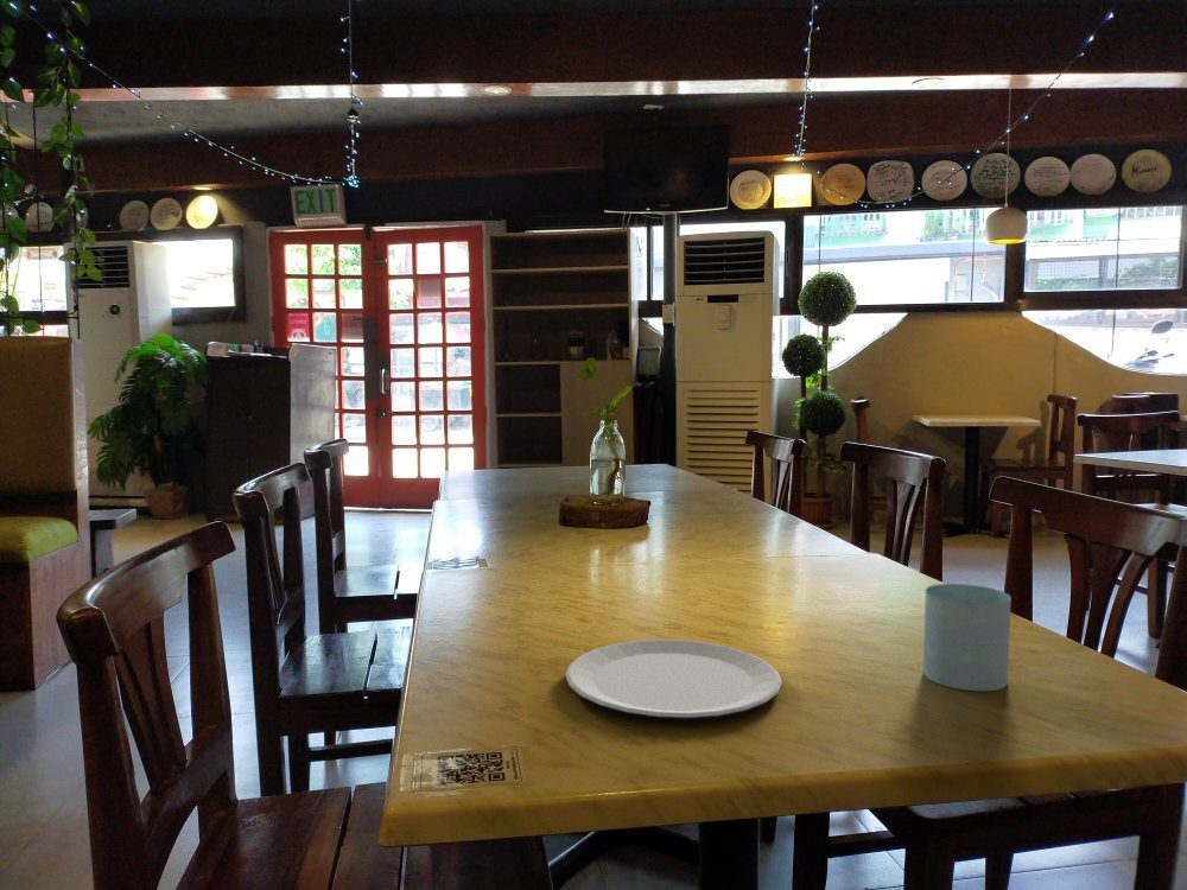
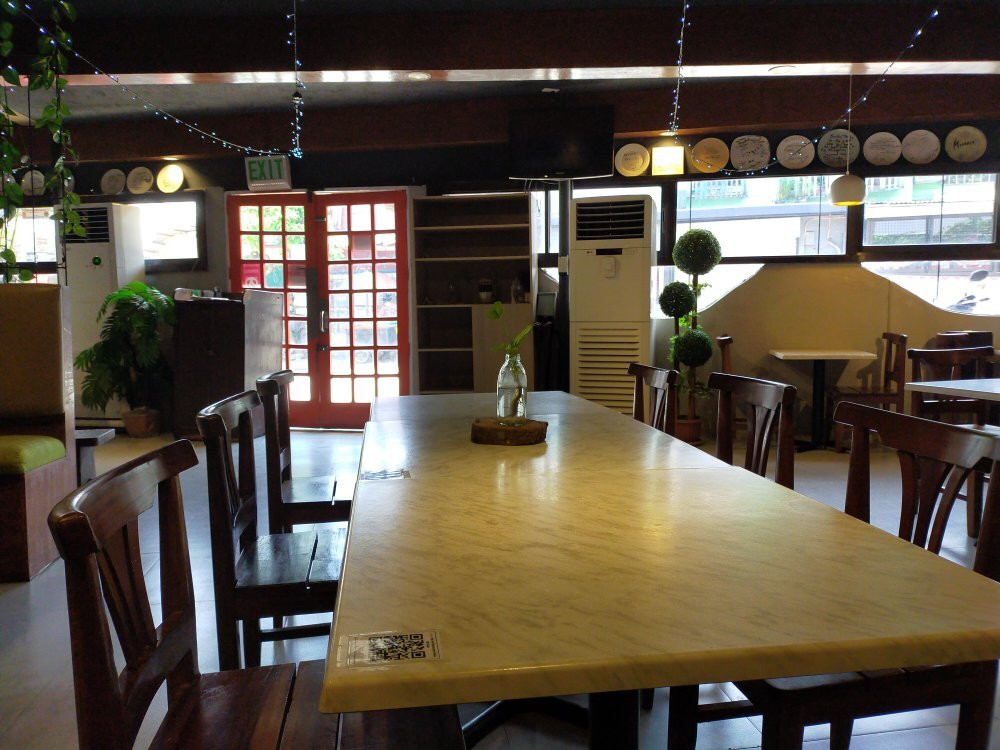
- plate [565,638,783,721]
- glass [922,583,1013,692]
